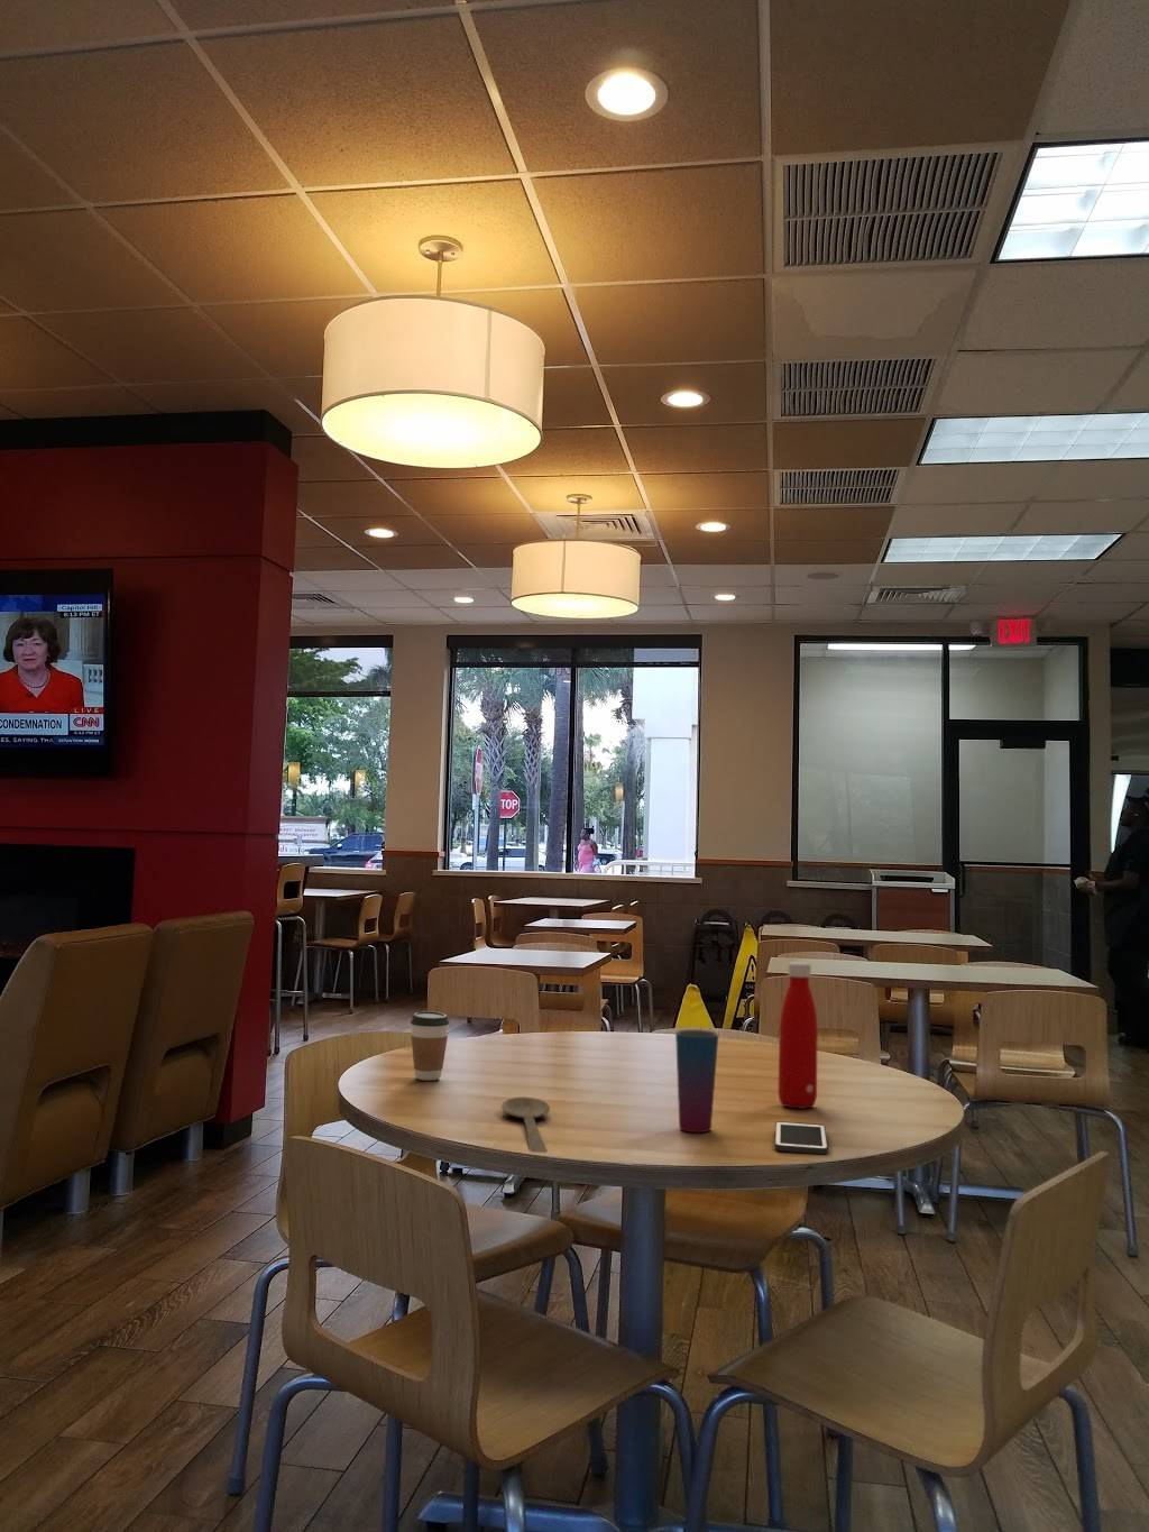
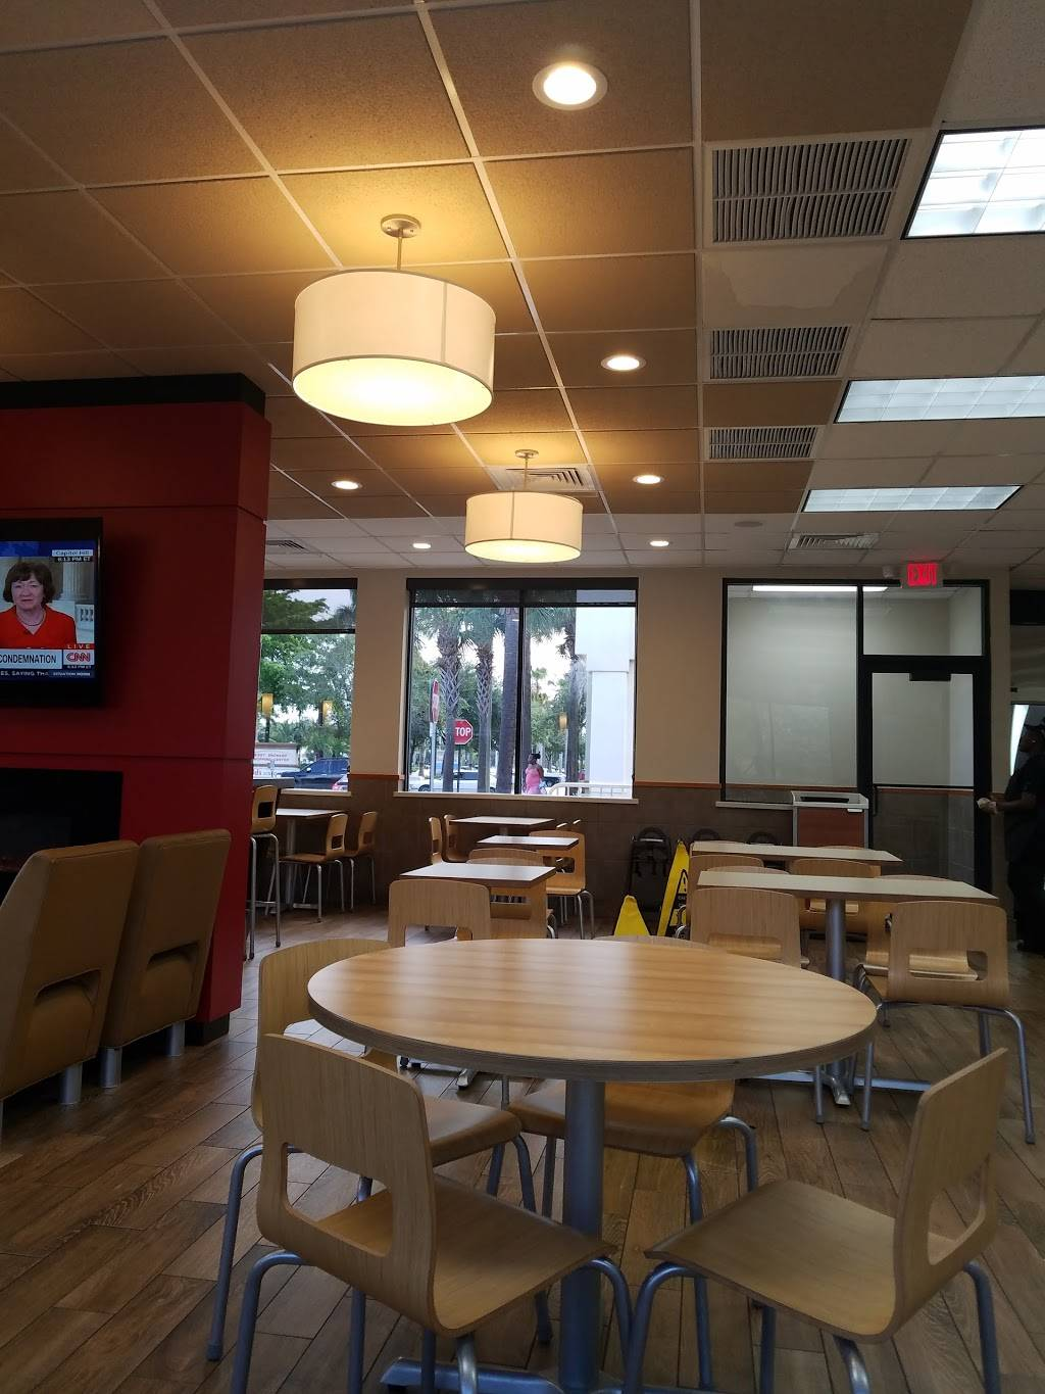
- cell phone [774,1120,829,1155]
- bottle [776,961,820,1109]
- coffee cup [409,1010,450,1082]
- wooden spoon [501,1095,550,1154]
- cup [675,1029,719,1134]
